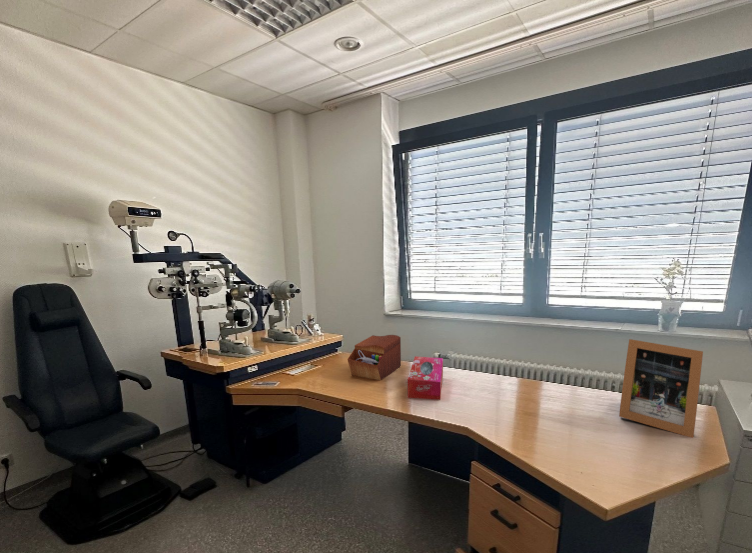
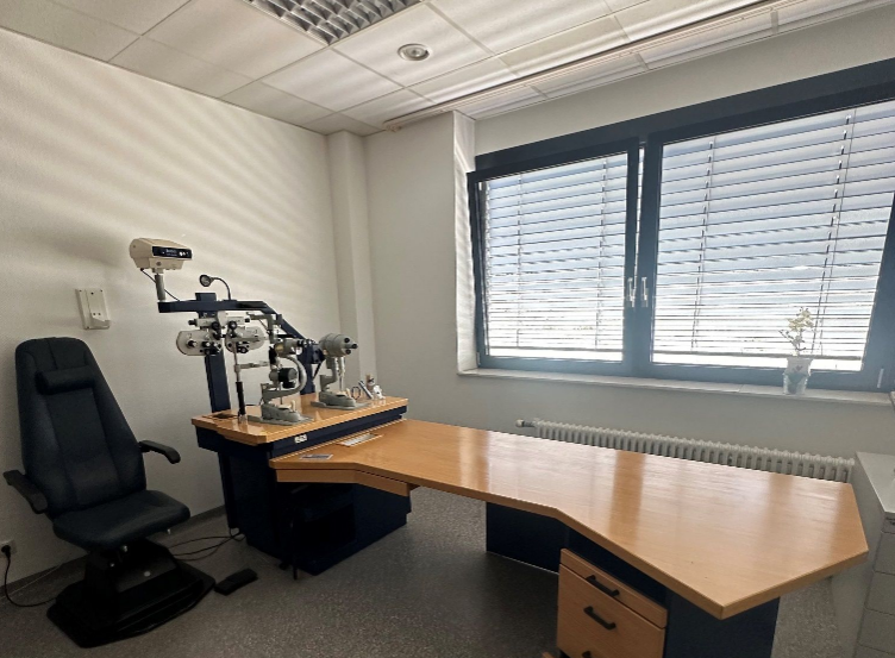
- sewing box [347,334,402,381]
- picture frame [618,338,704,438]
- tissue box [407,356,444,401]
